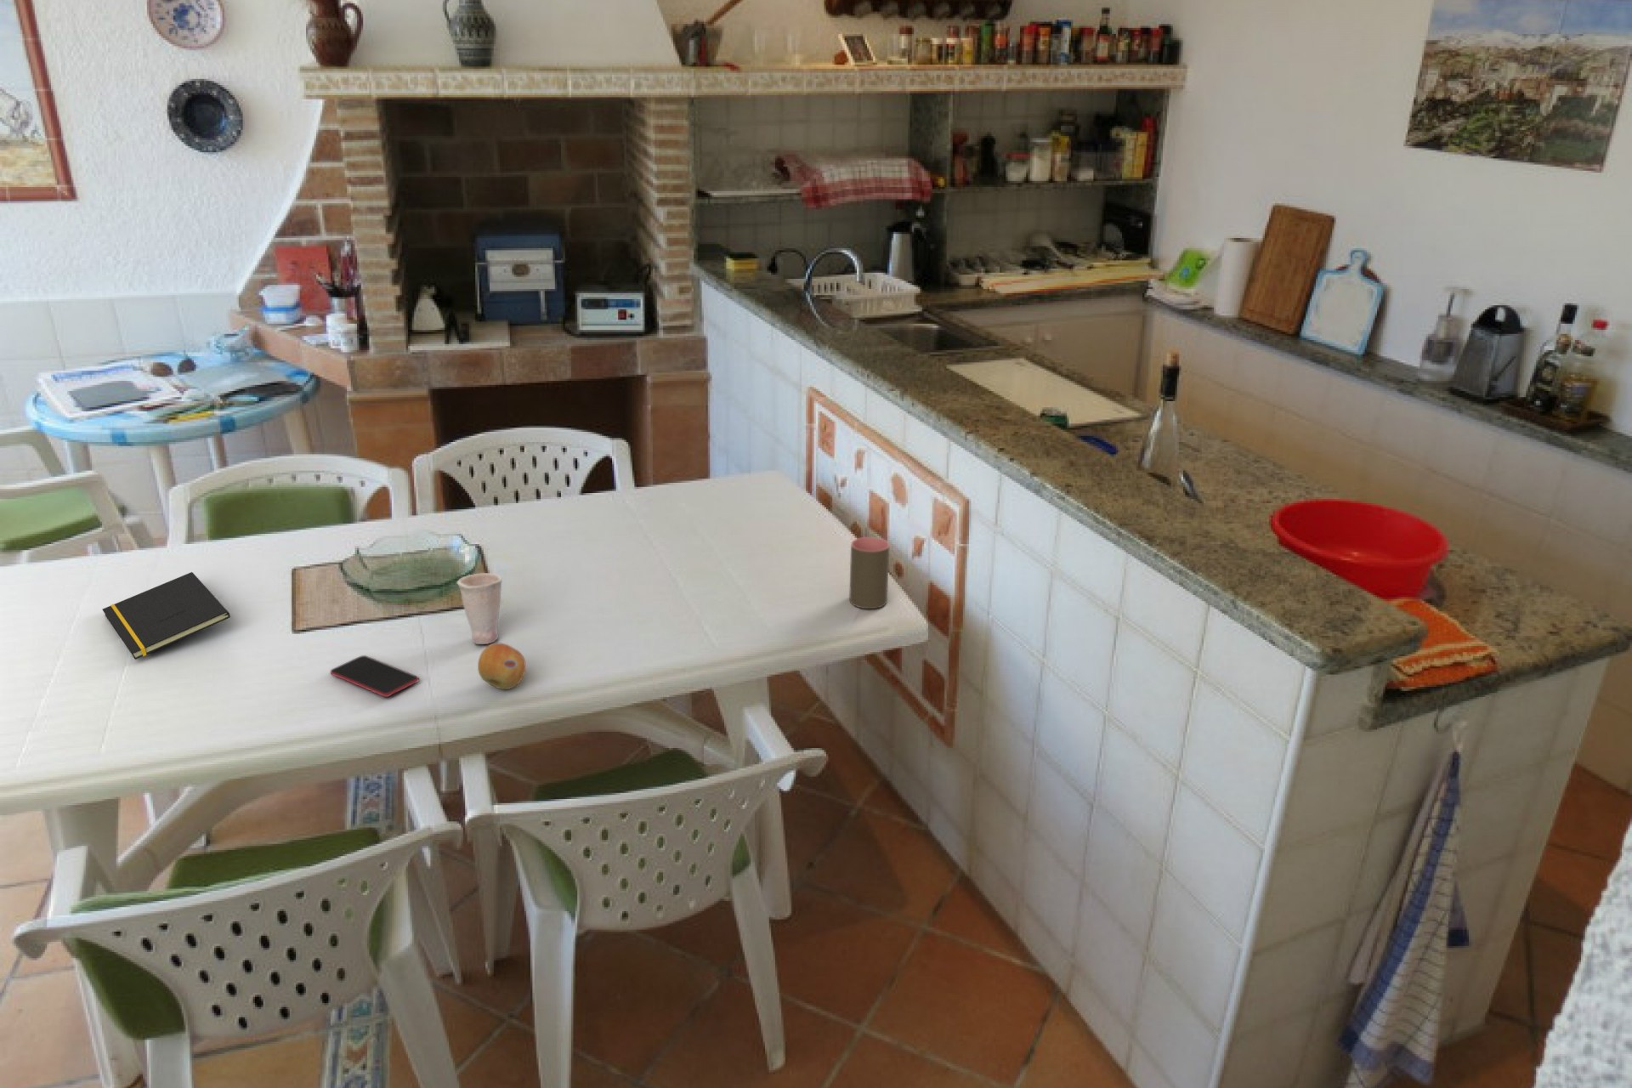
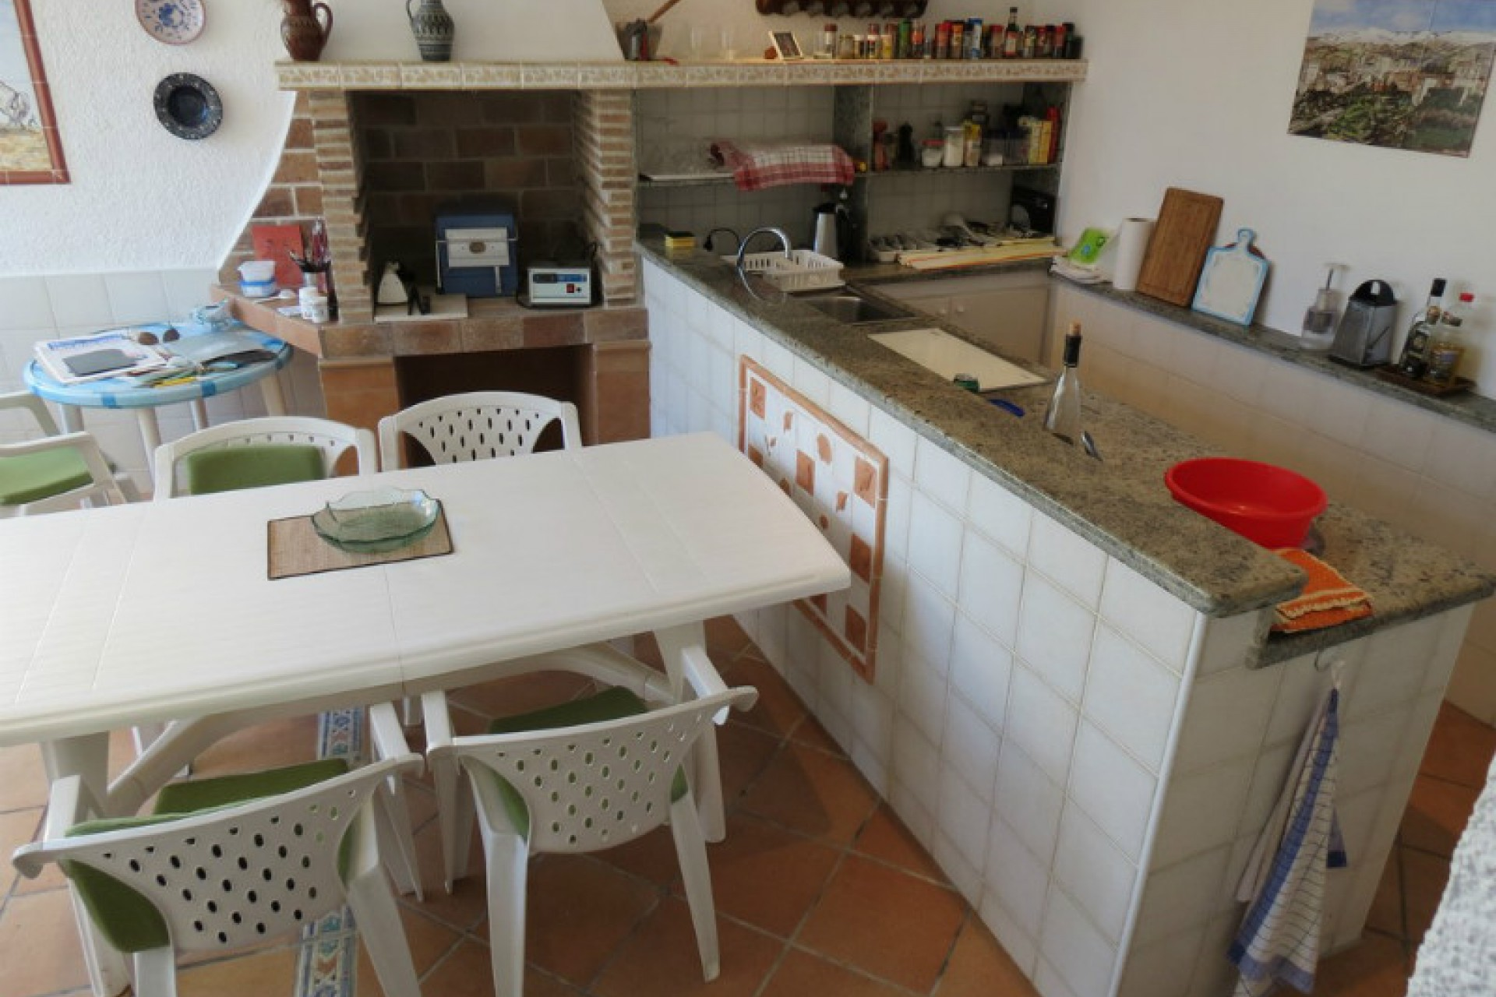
- cup [849,537,890,610]
- smartphone [329,654,420,698]
- fruit [477,641,527,690]
- cup [455,572,503,645]
- notepad [101,571,231,661]
